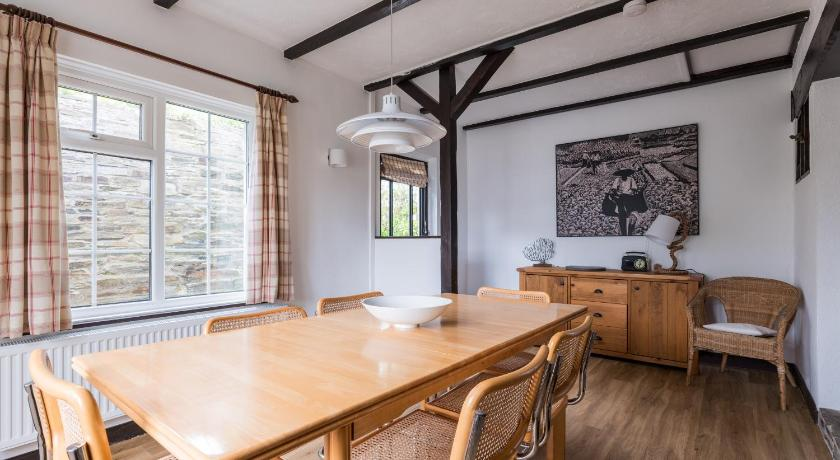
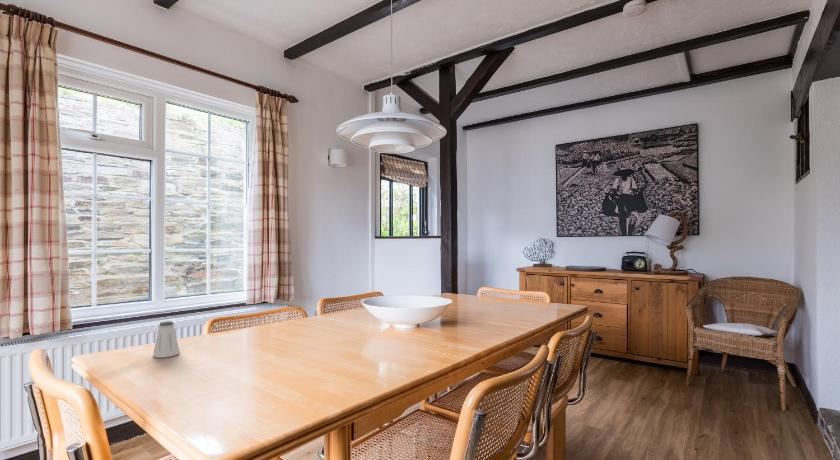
+ saltshaker [152,320,181,359]
